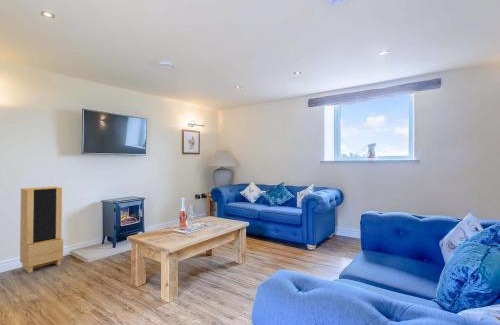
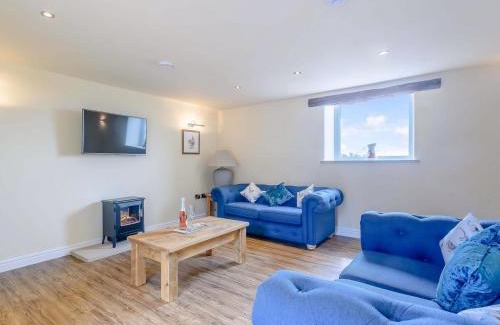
- storage cabinet [19,186,64,274]
